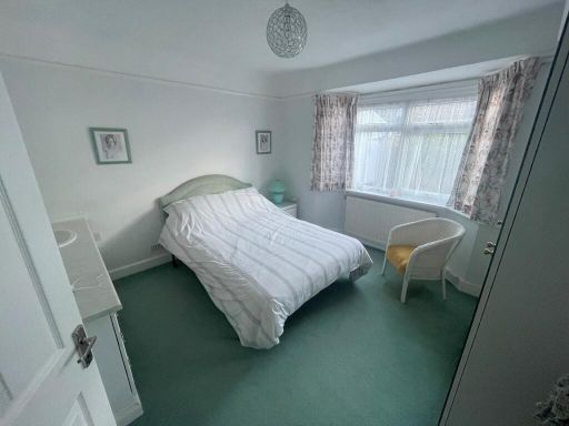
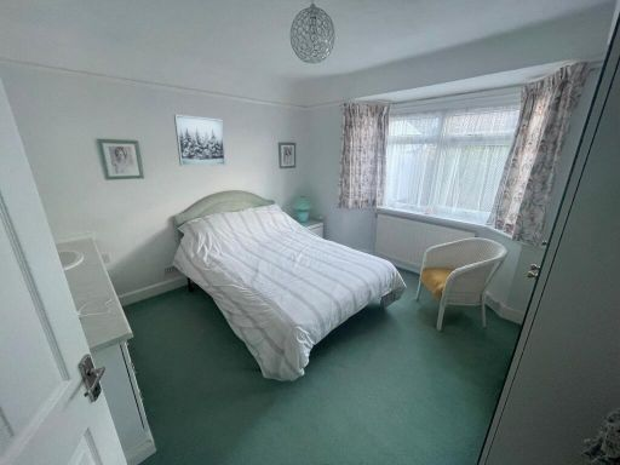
+ wall art [173,114,226,167]
